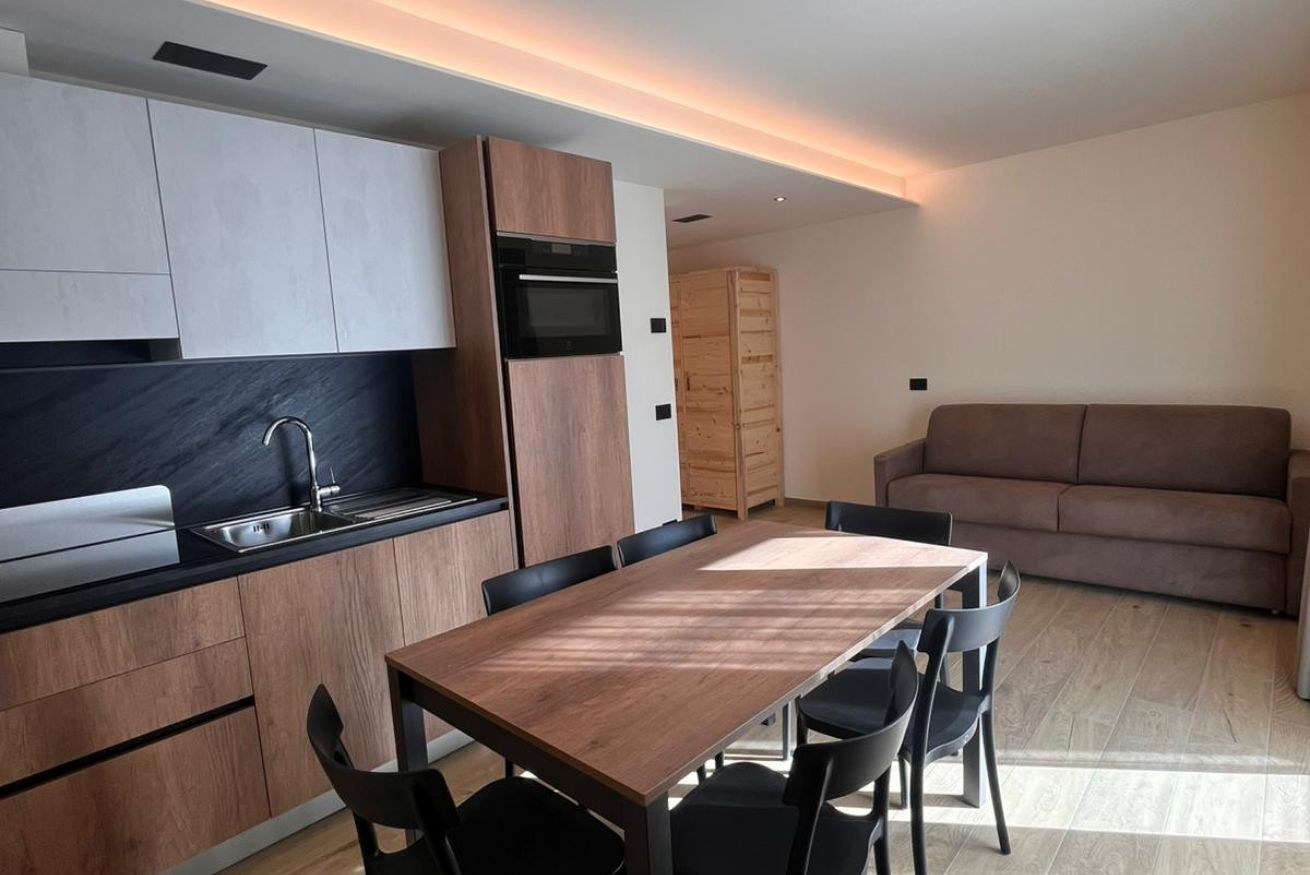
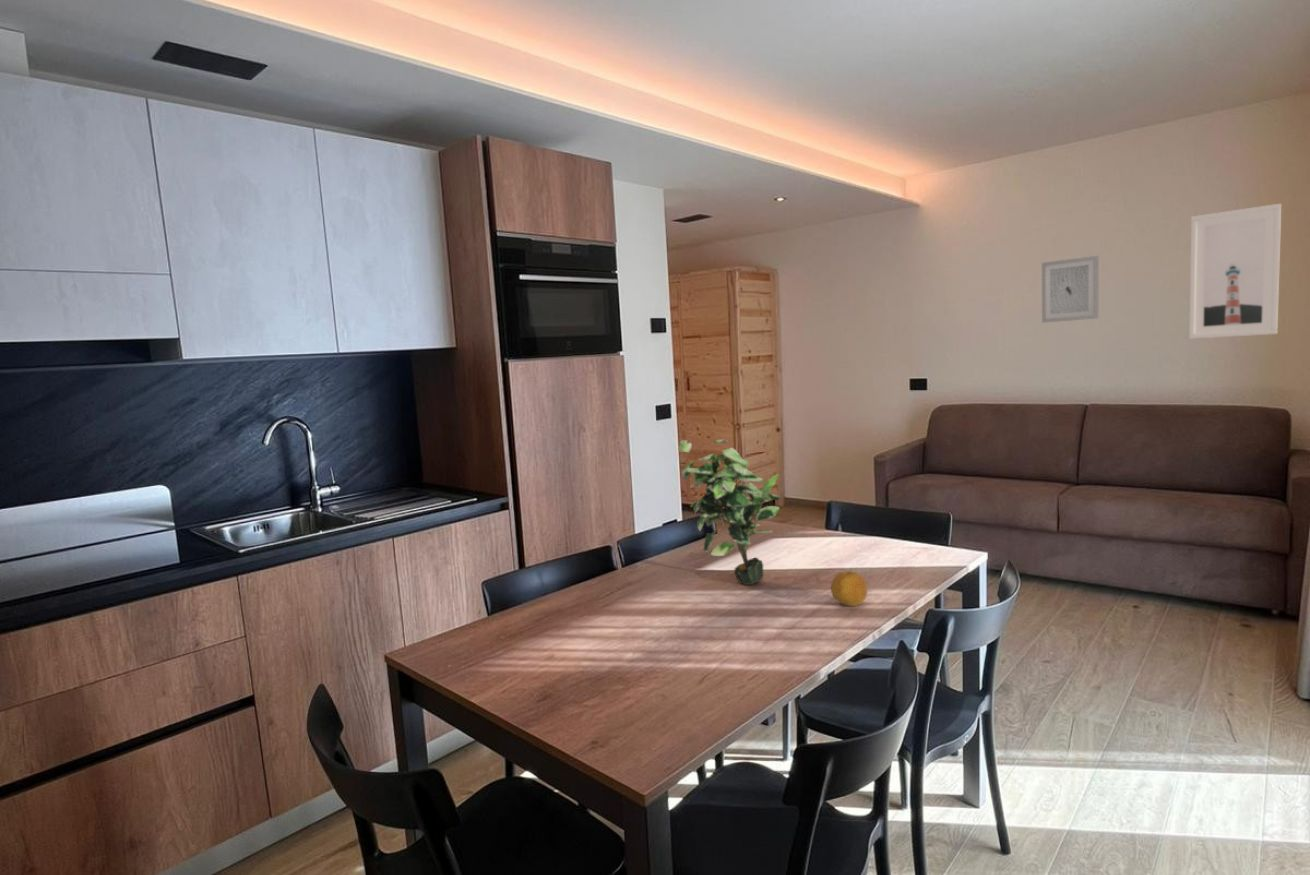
+ fruit [830,570,868,607]
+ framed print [1188,203,1282,340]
+ wall art [1041,255,1099,324]
+ potted plant [677,439,782,586]
